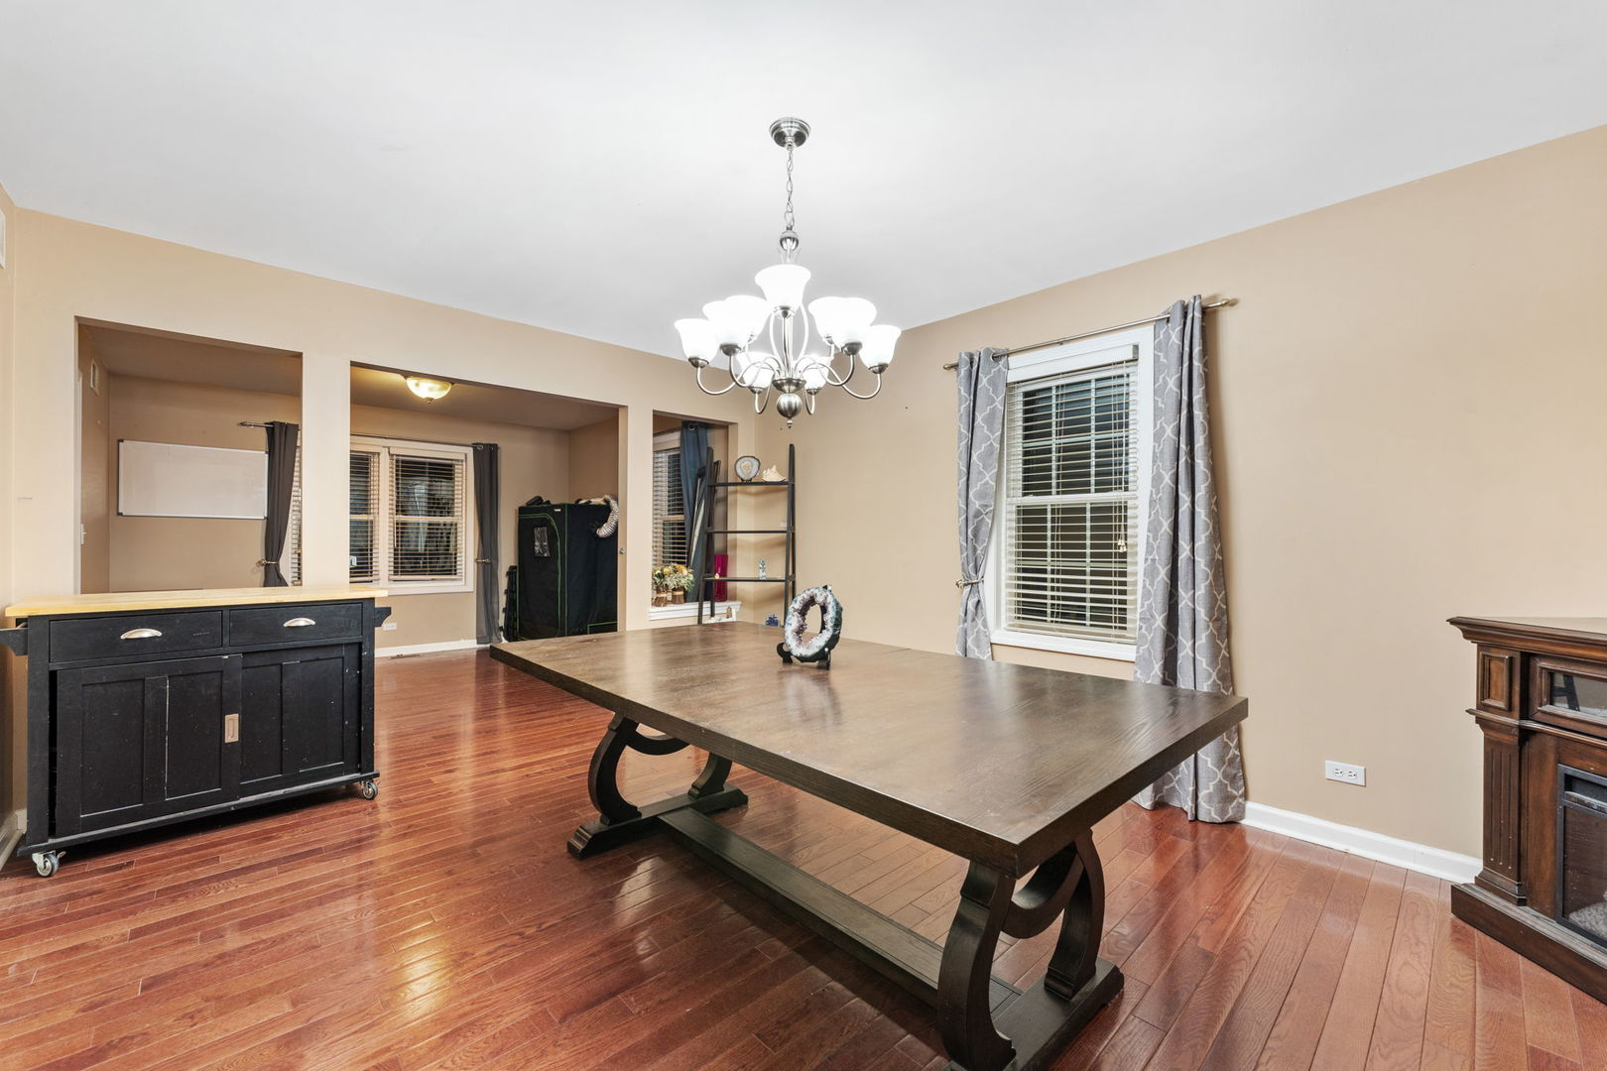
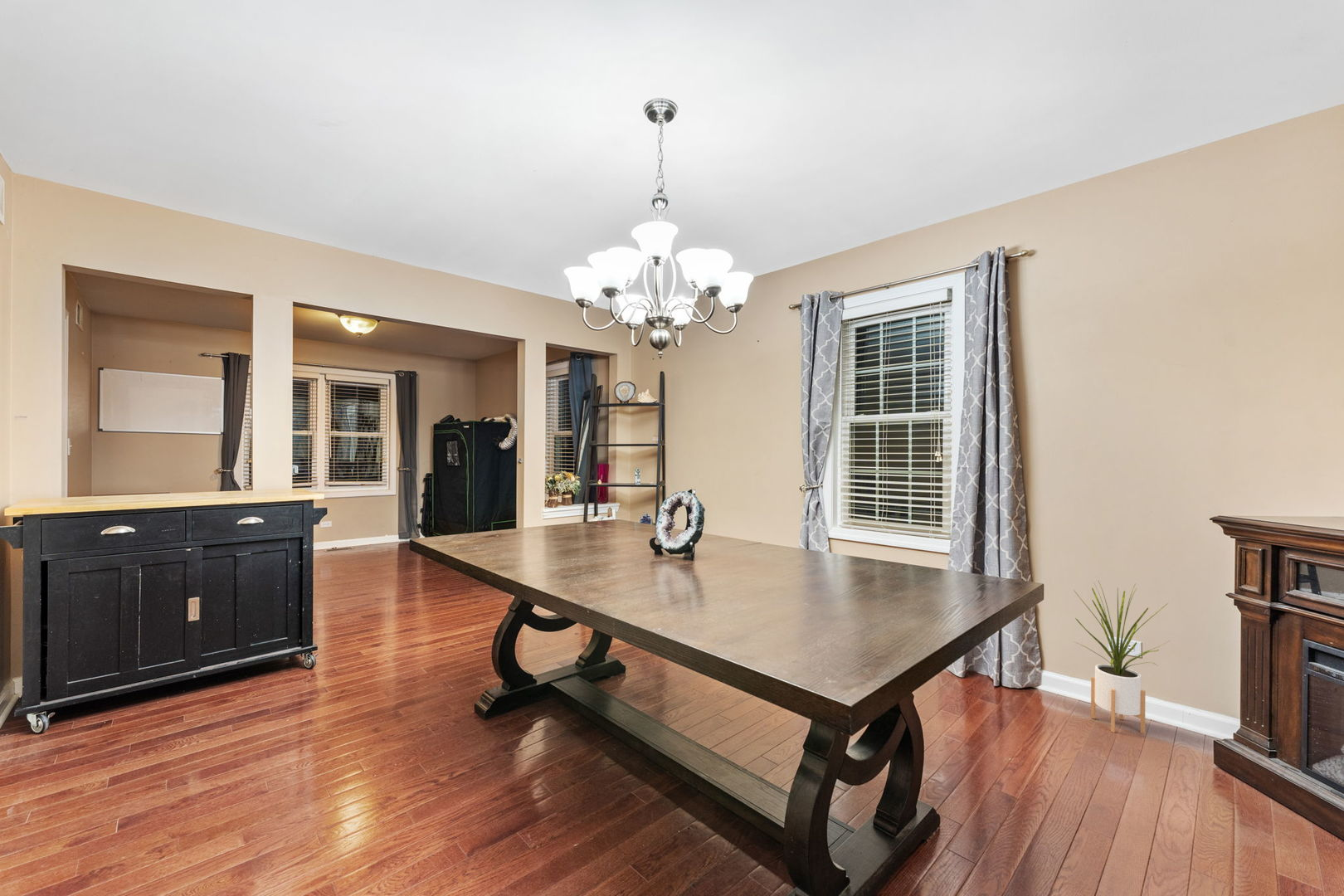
+ house plant [1072,581,1171,734]
